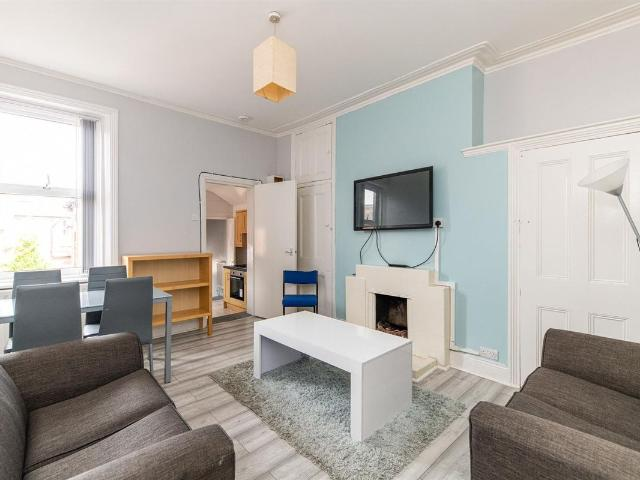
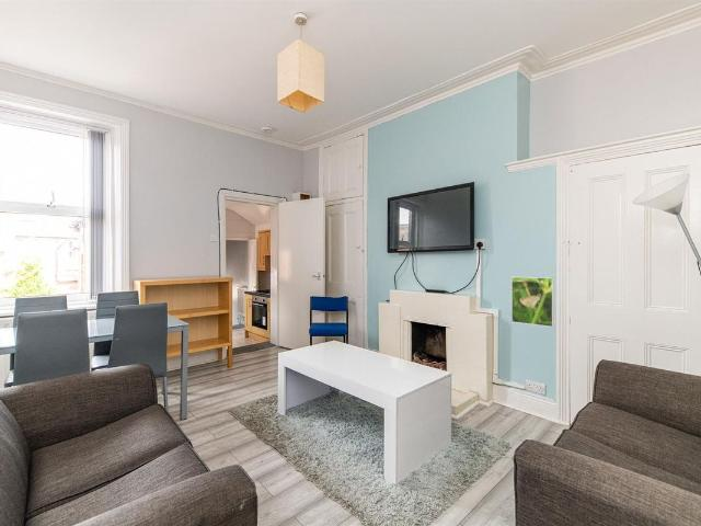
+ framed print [510,276,555,328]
